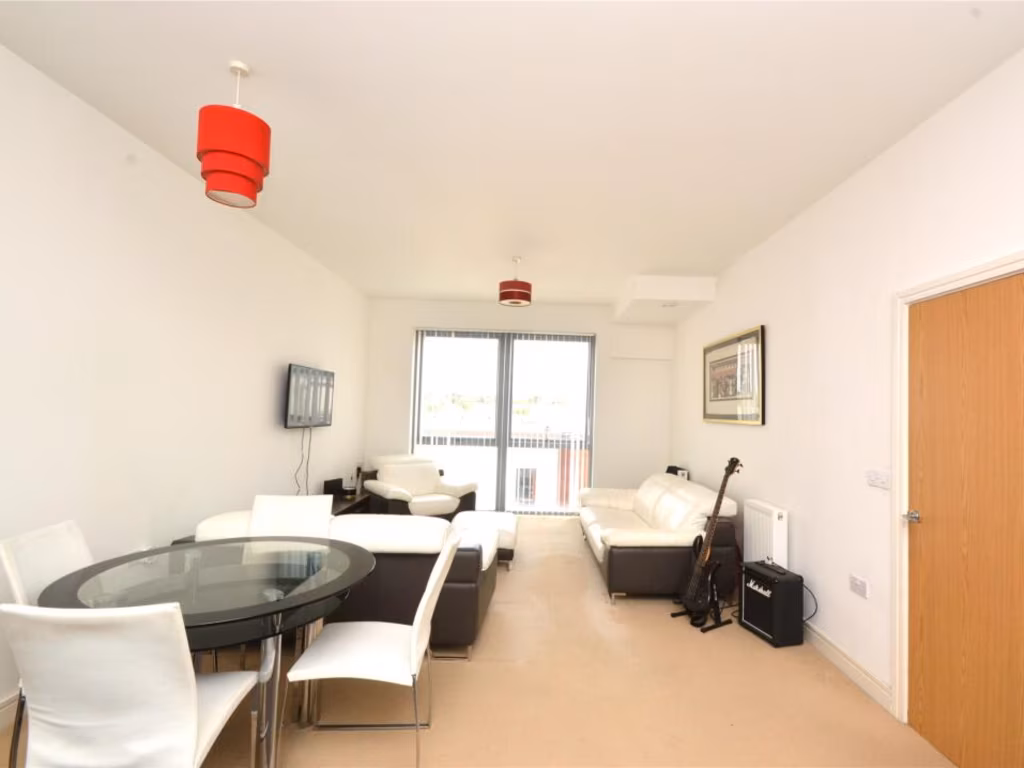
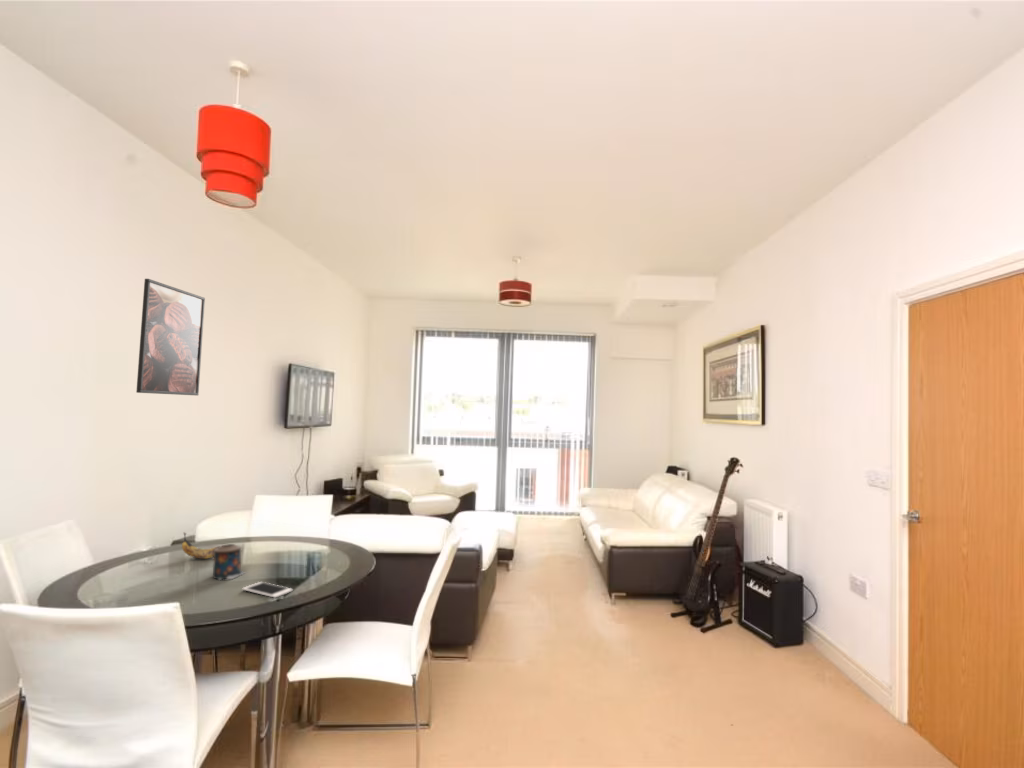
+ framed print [135,278,206,396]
+ cell phone [241,581,294,599]
+ banana [181,531,220,560]
+ candle [212,543,248,581]
